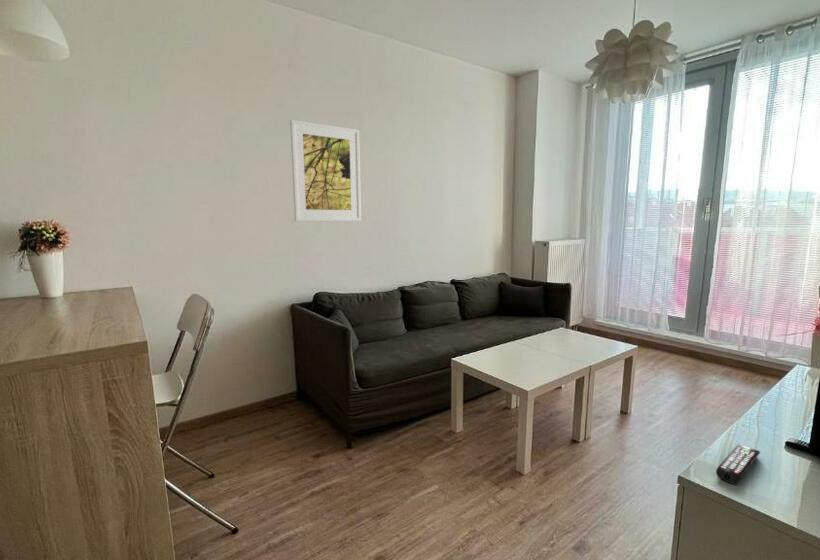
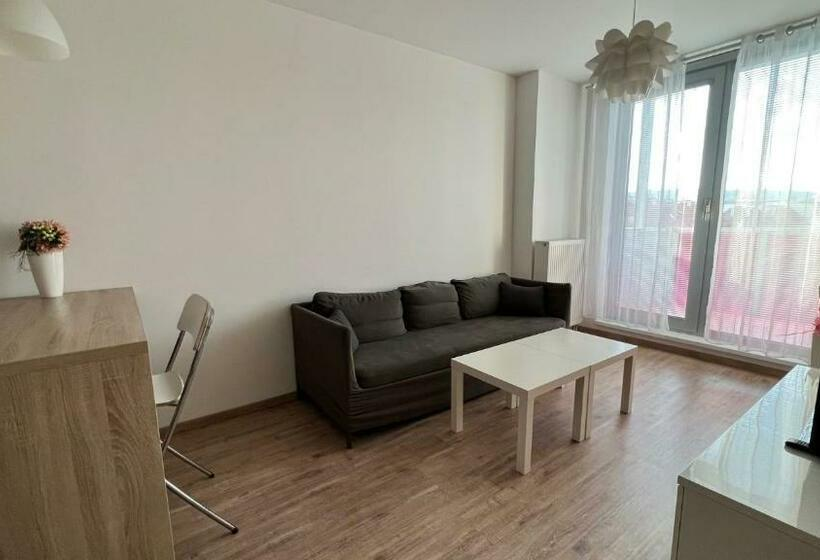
- remote control [715,443,761,485]
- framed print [289,119,362,222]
